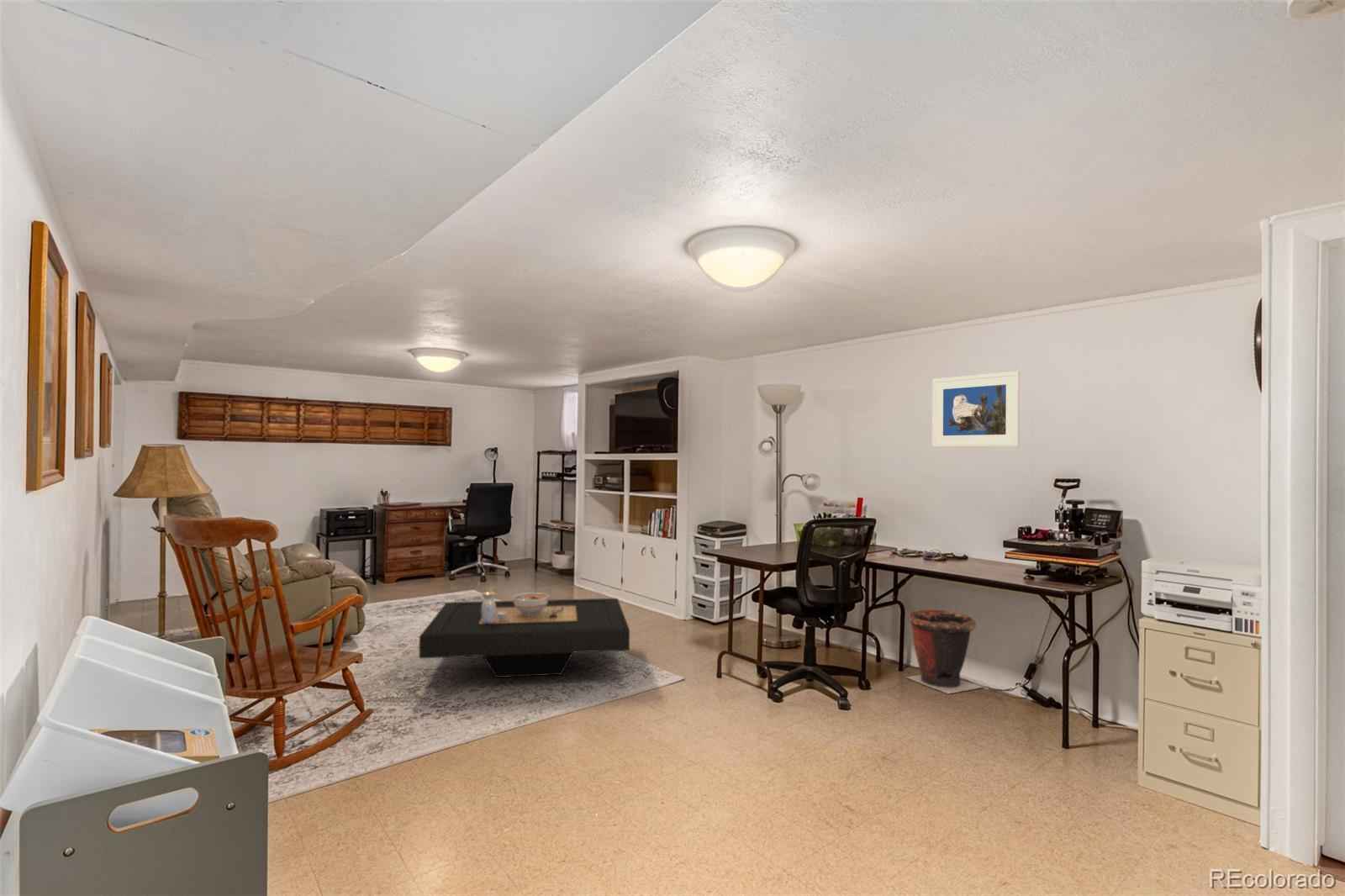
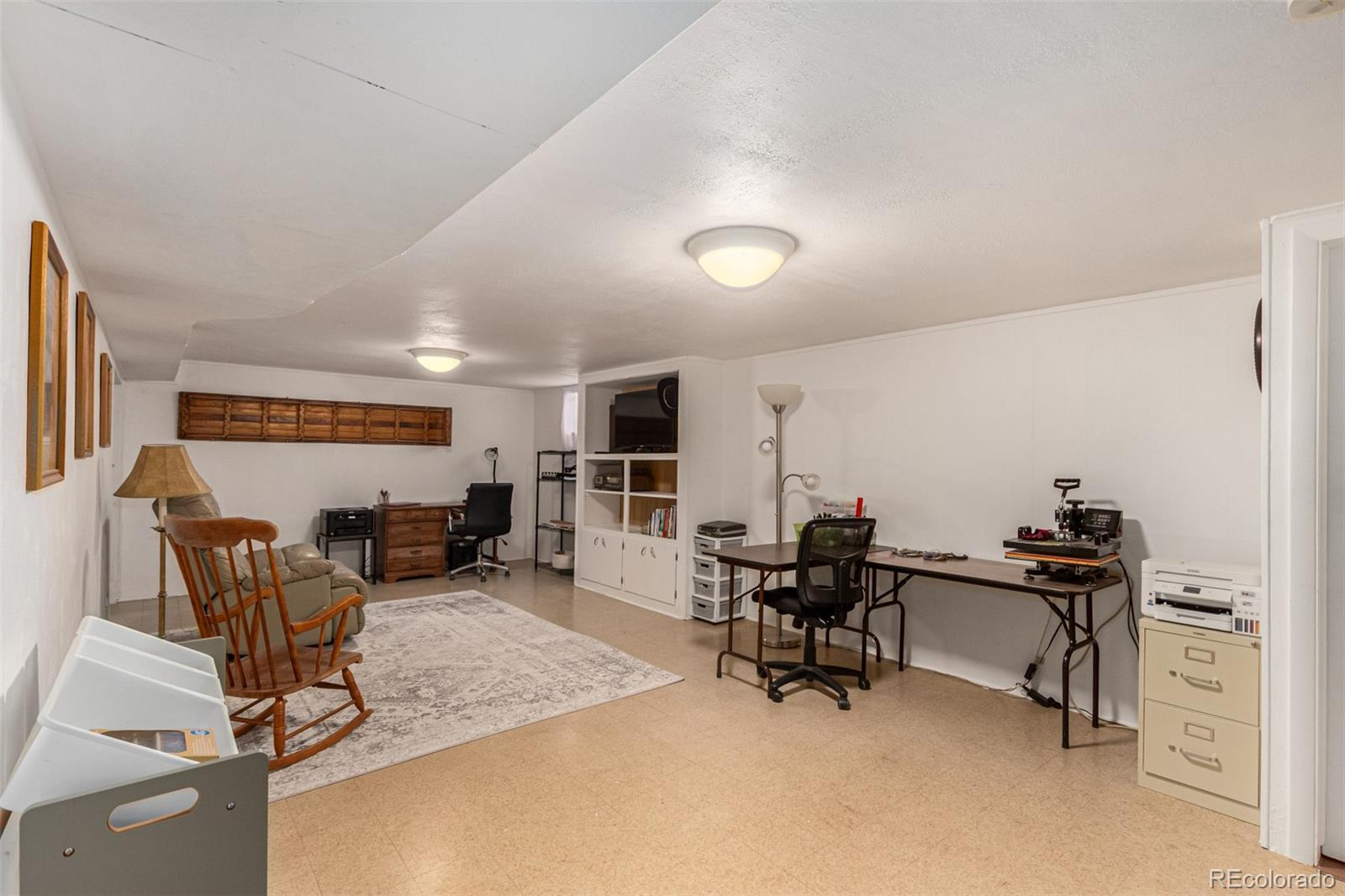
- coffee table [418,591,630,678]
- waste bin [906,609,985,694]
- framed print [931,371,1021,448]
